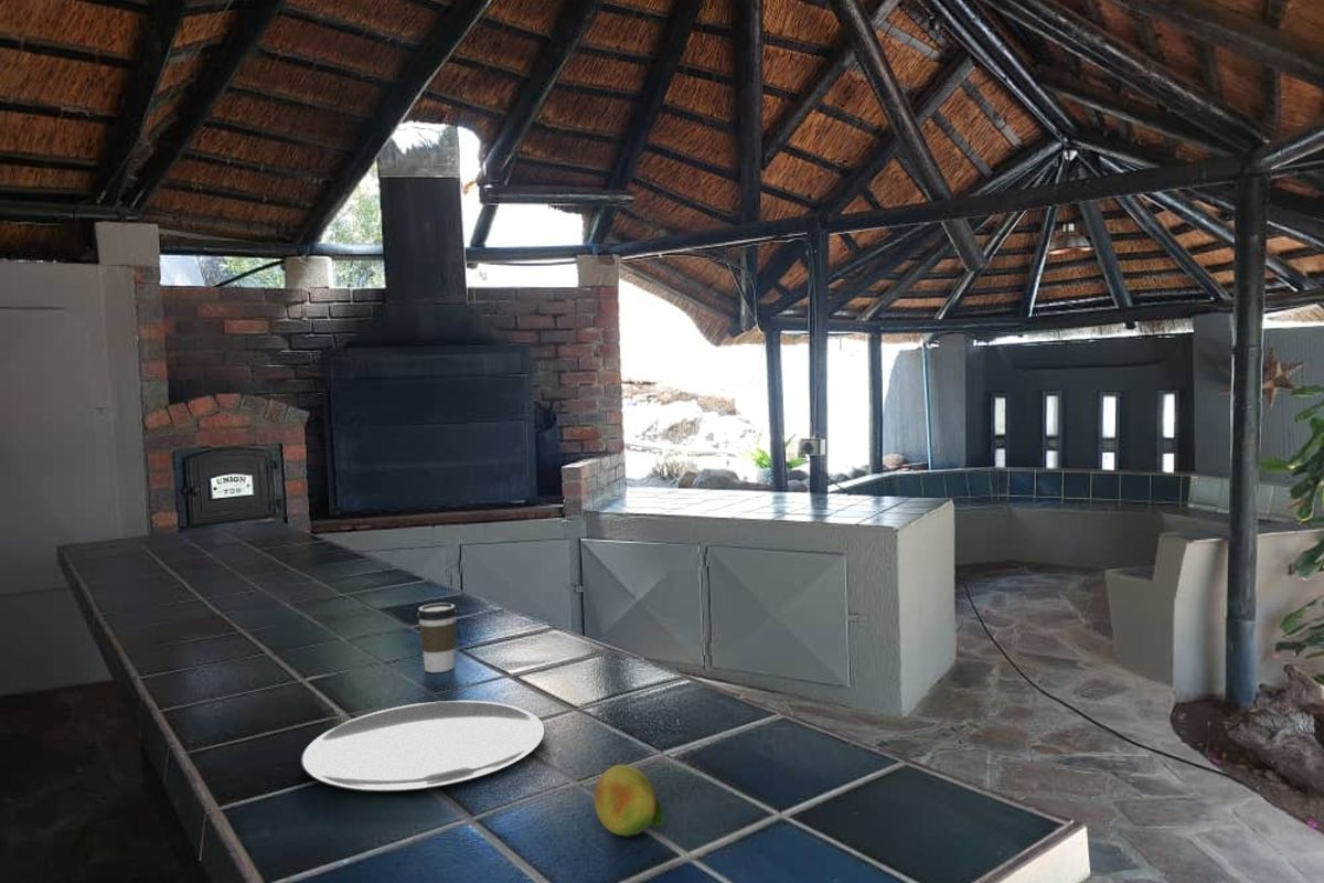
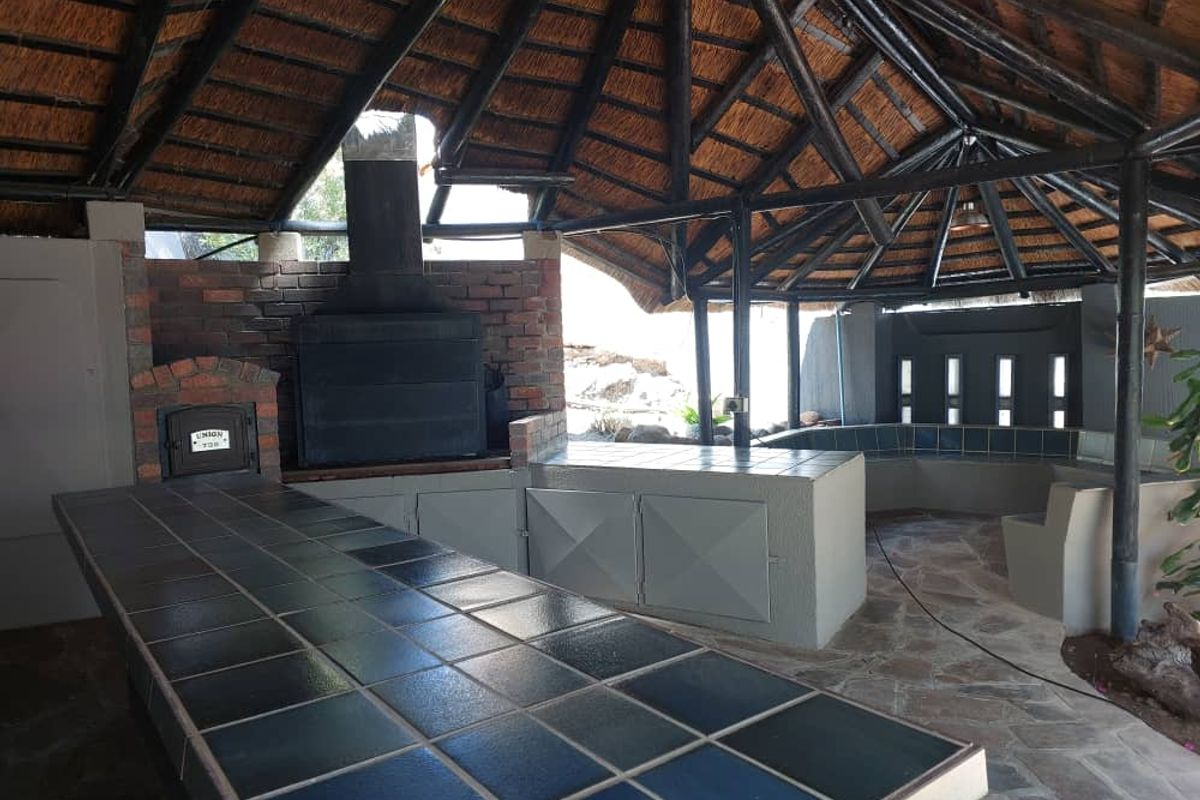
- serving platter [300,700,546,792]
- coffee cup [416,603,458,673]
- fruit [592,764,664,837]
